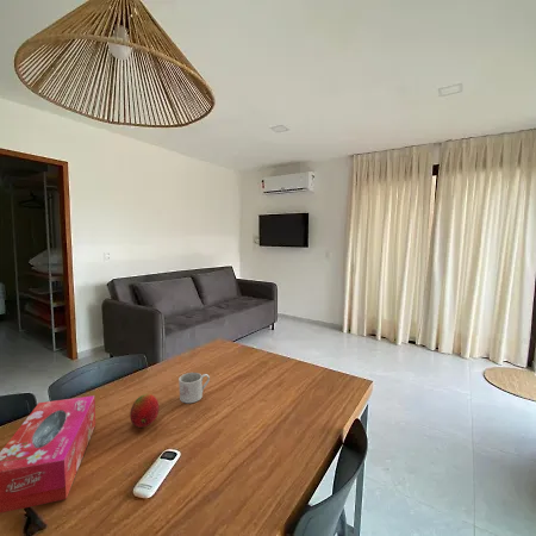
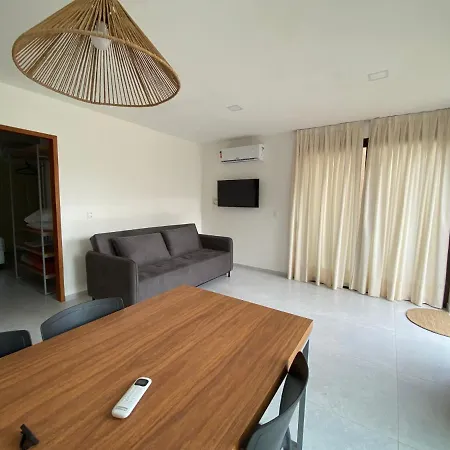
- mug [177,372,211,404]
- fruit [129,393,160,429]
- tissue box [0,394,96,515]
